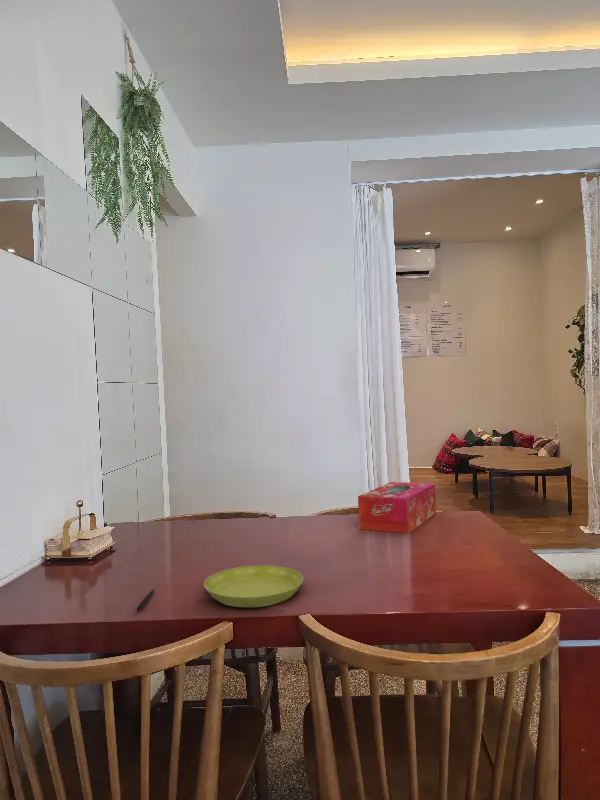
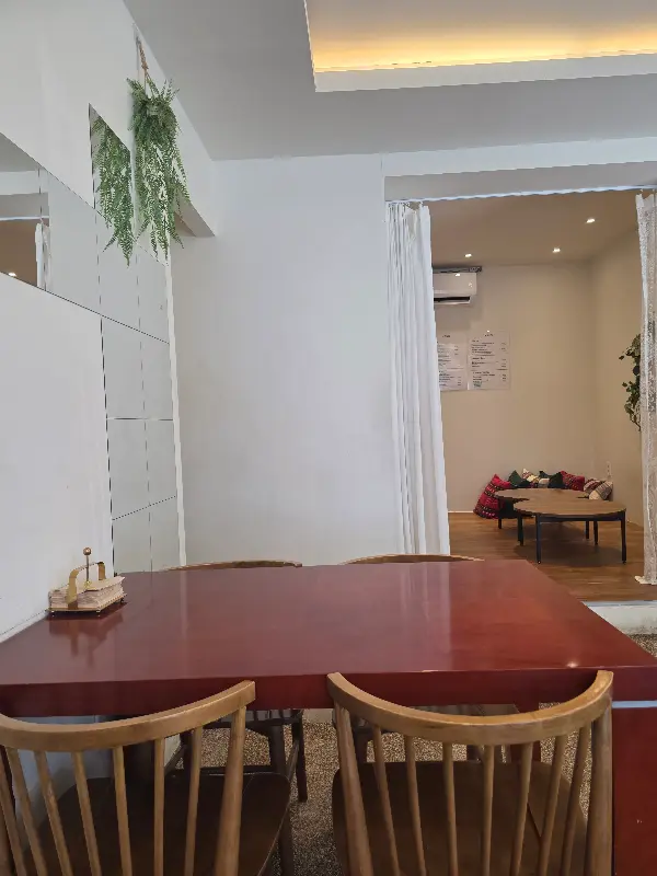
- saucer [203,564,304,609]
- pen [136,588,155,611]
- tissue box [357,481,437,534]
